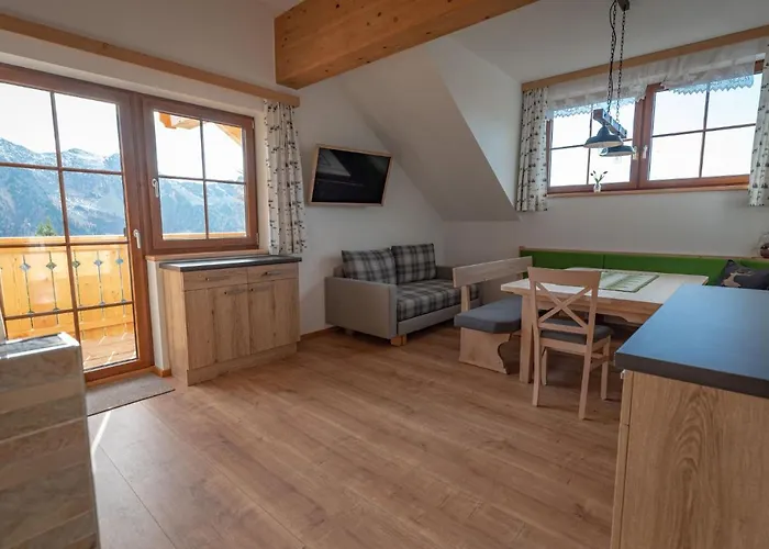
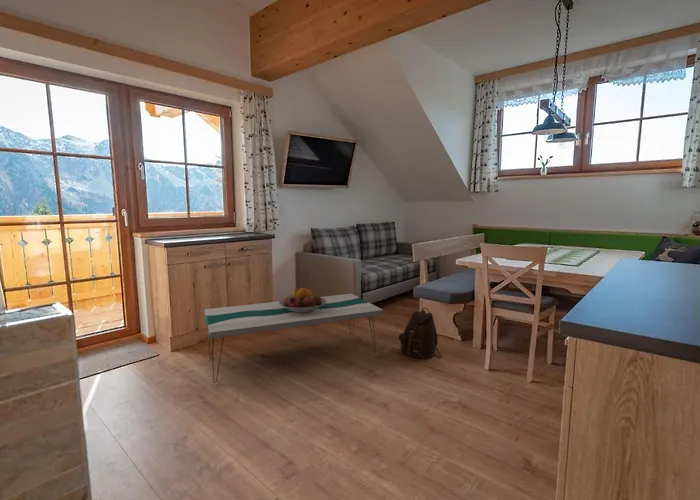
+ coffee table [204,293,384,384]
+ fruit bowl [278,286,327,313]
+ backpack [398,307,443,360]
